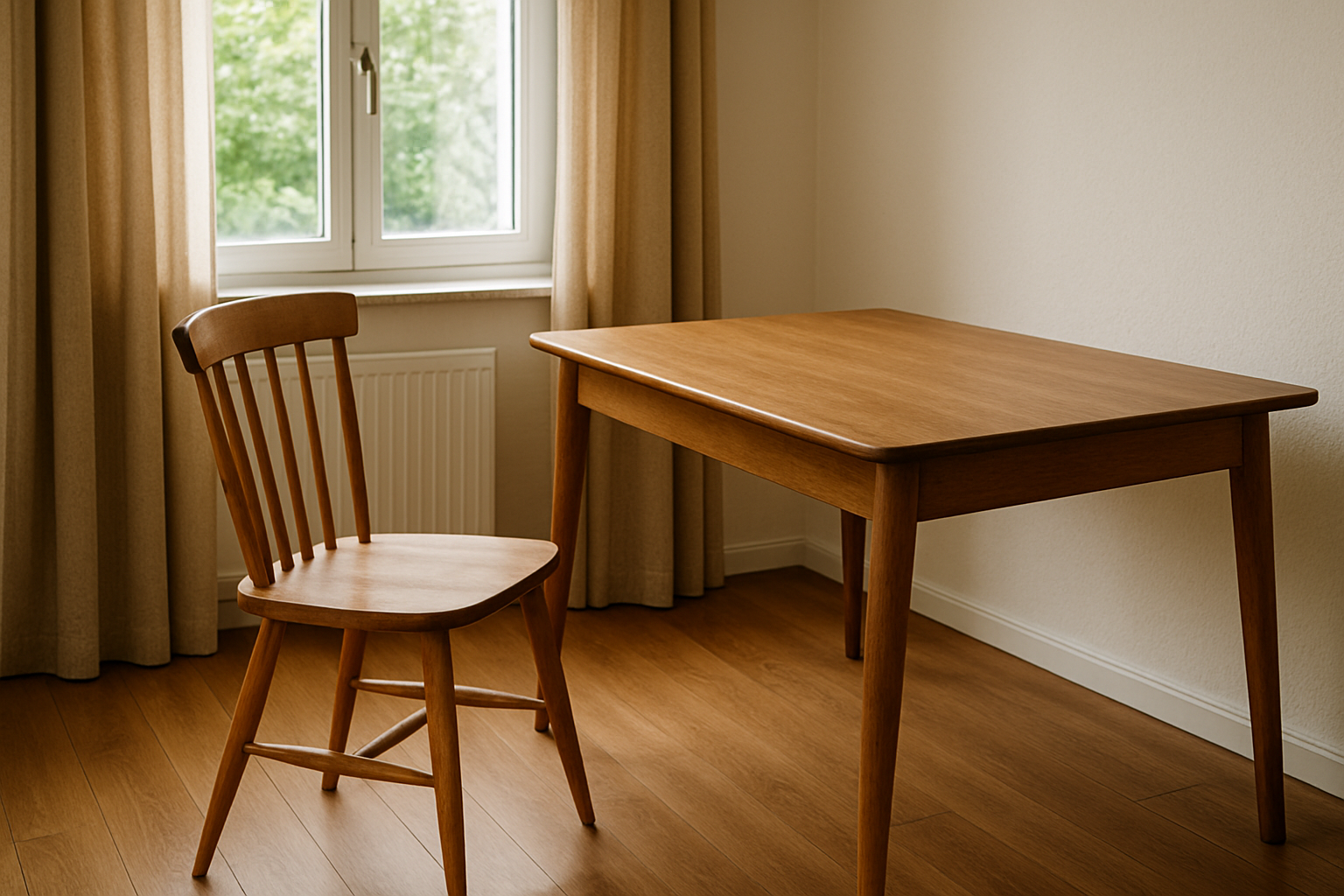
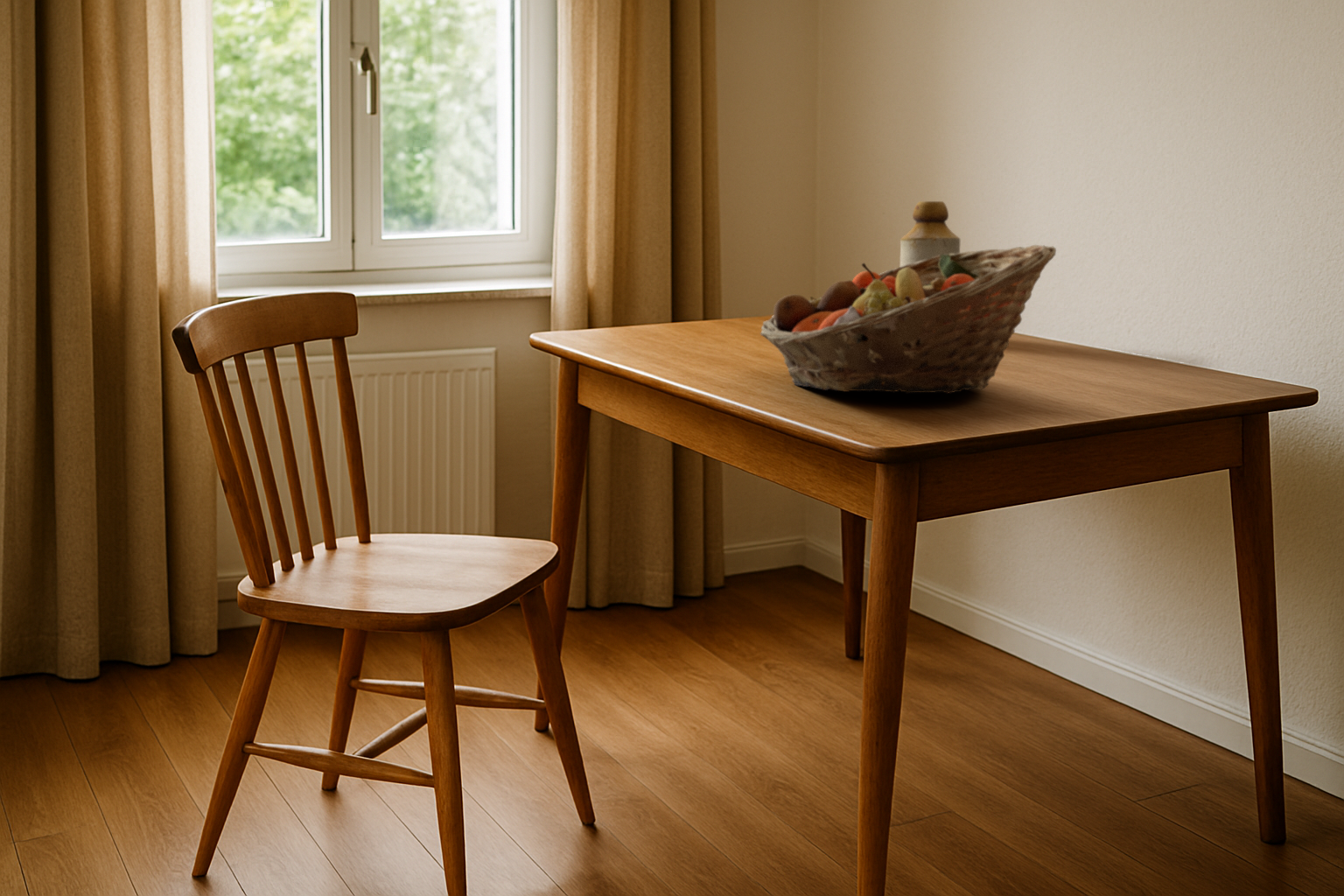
+ bottle [900,200,961,267]
+ fruit basket [760,244,1057,395]
